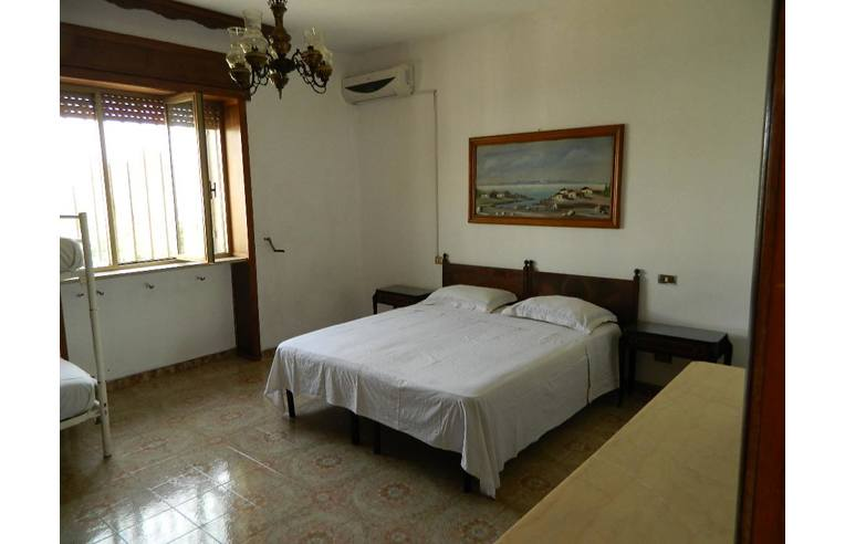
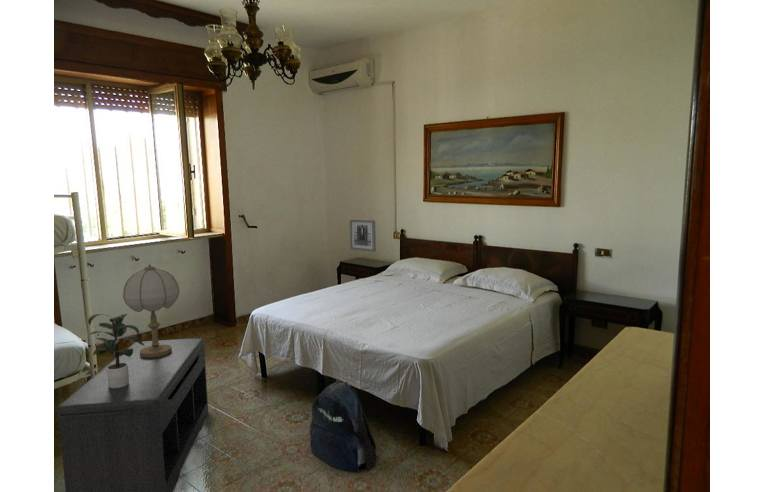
+ wall art [349,219,377,253]
+ backpack [308,378,377,473]
+ table lamp [122,263,180,358]
+ potted plant [87,313,144,388]
+ bench [56,337,209,492]
